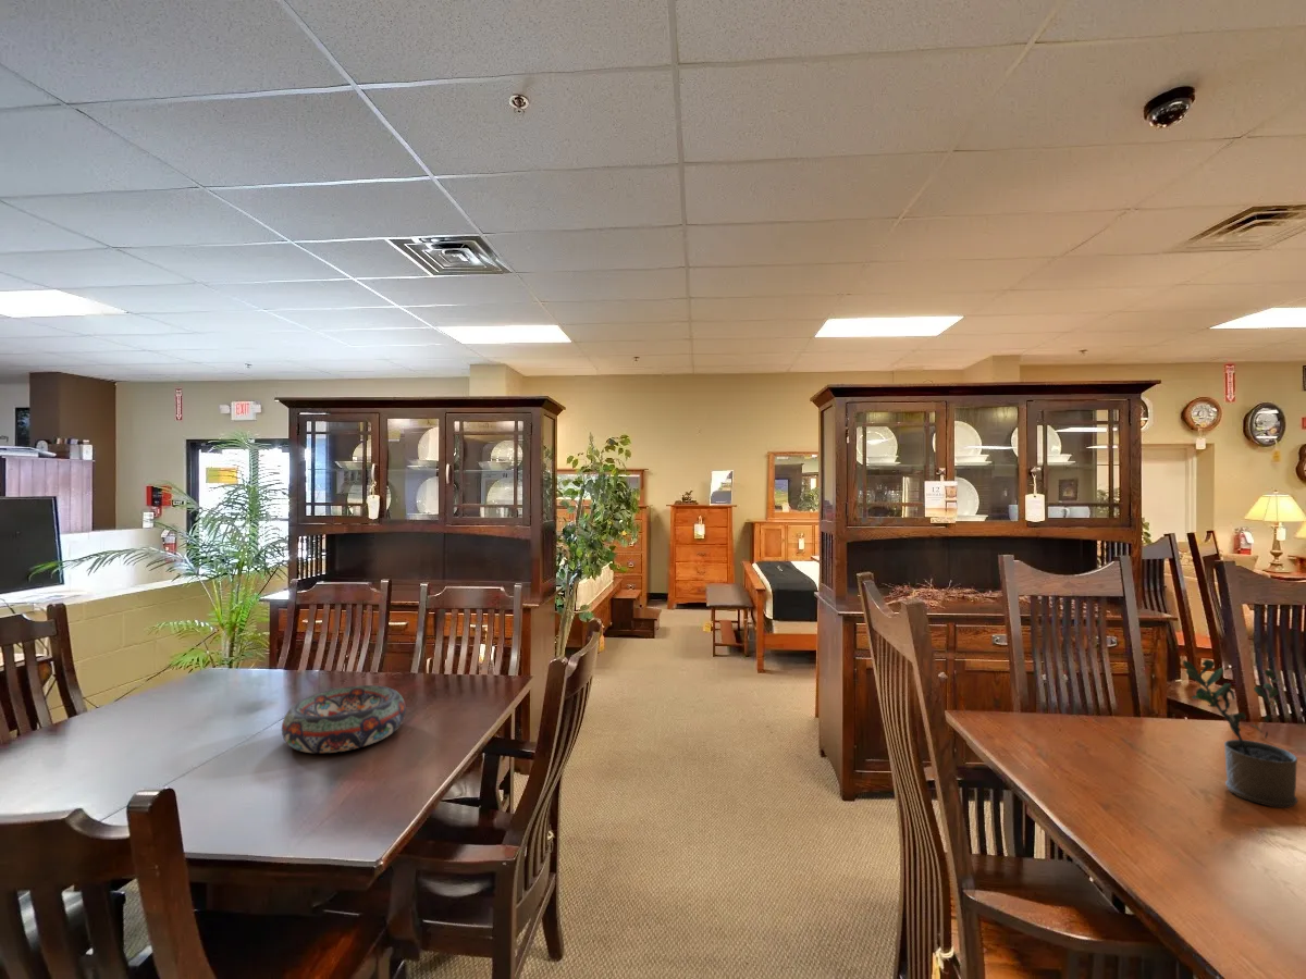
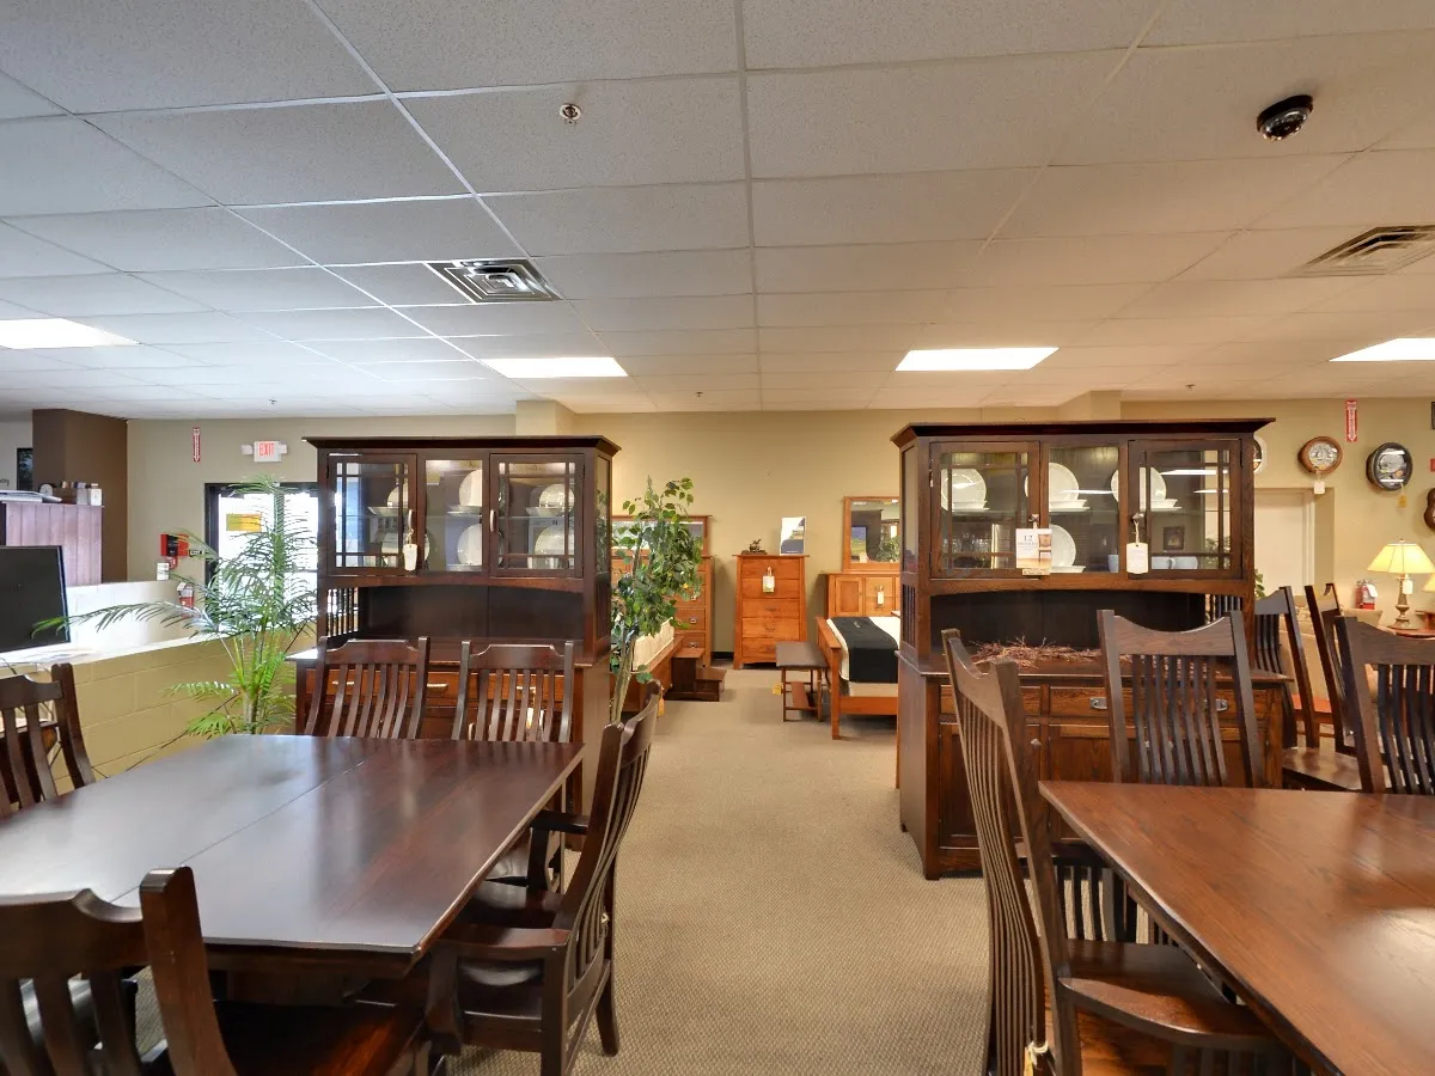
- decorative bowl [281,684,407,754]
- potted plant [1182,658,1298,809]
